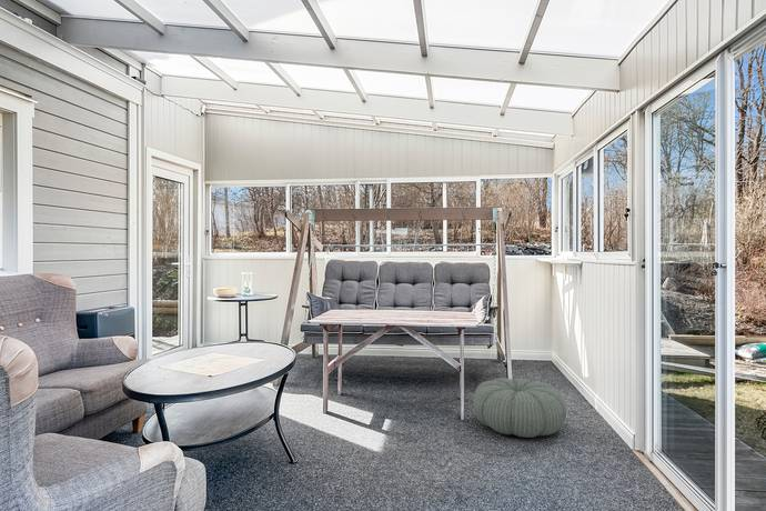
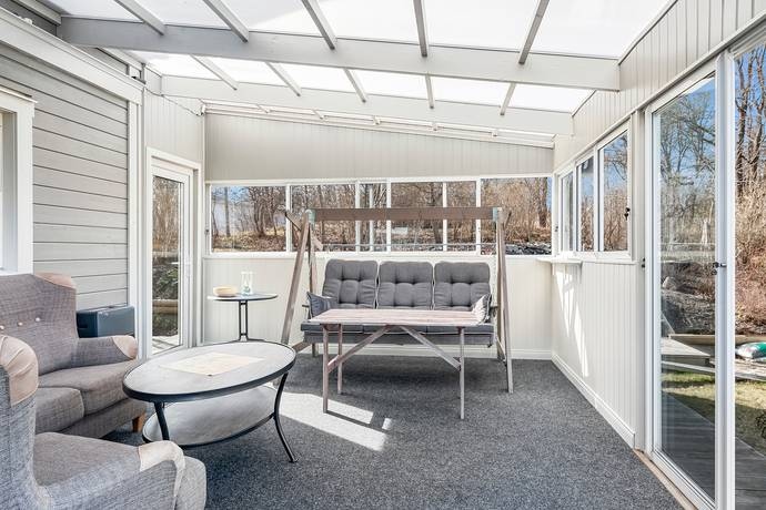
- pouf [473,377,567,439]
